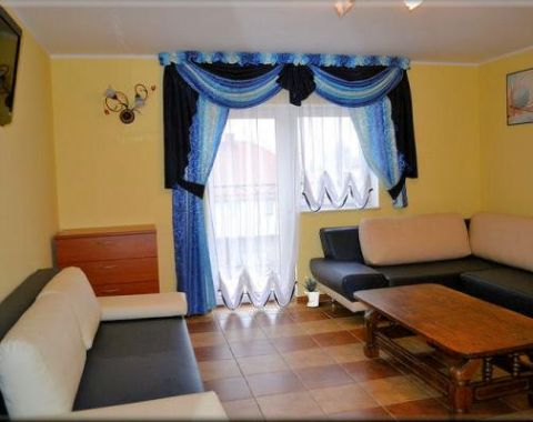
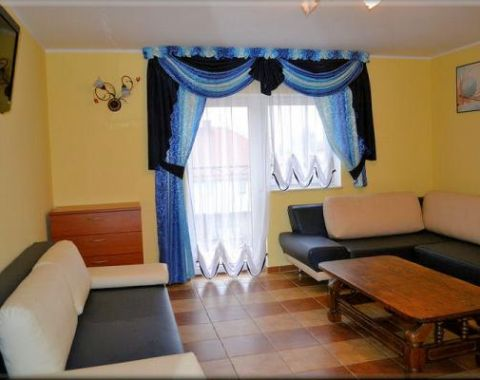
- potted plant [299,274,321,308]
